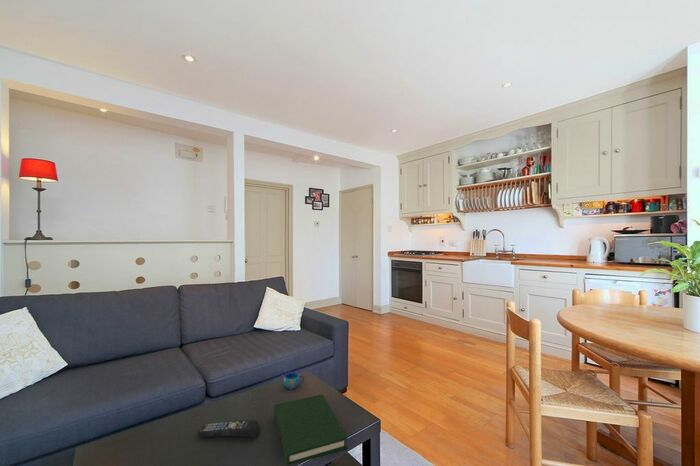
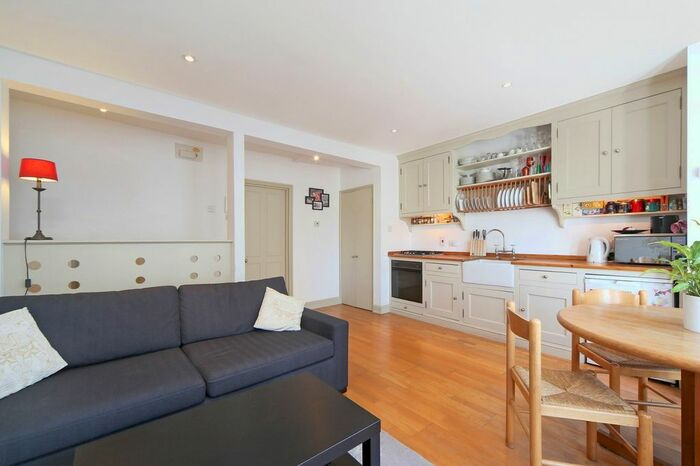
- hardback book [273,393,348,466]
- remote control [196,419,261,439]
- mug [280,368,305,390]
